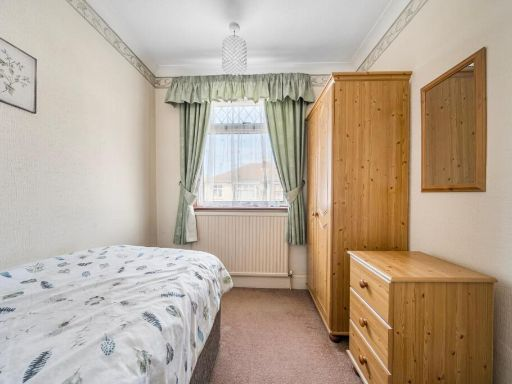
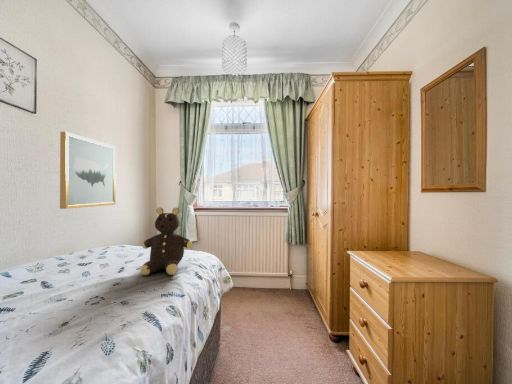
+ teddy bear [140,206,194,276]
+ wall art [59,131,117,210]
